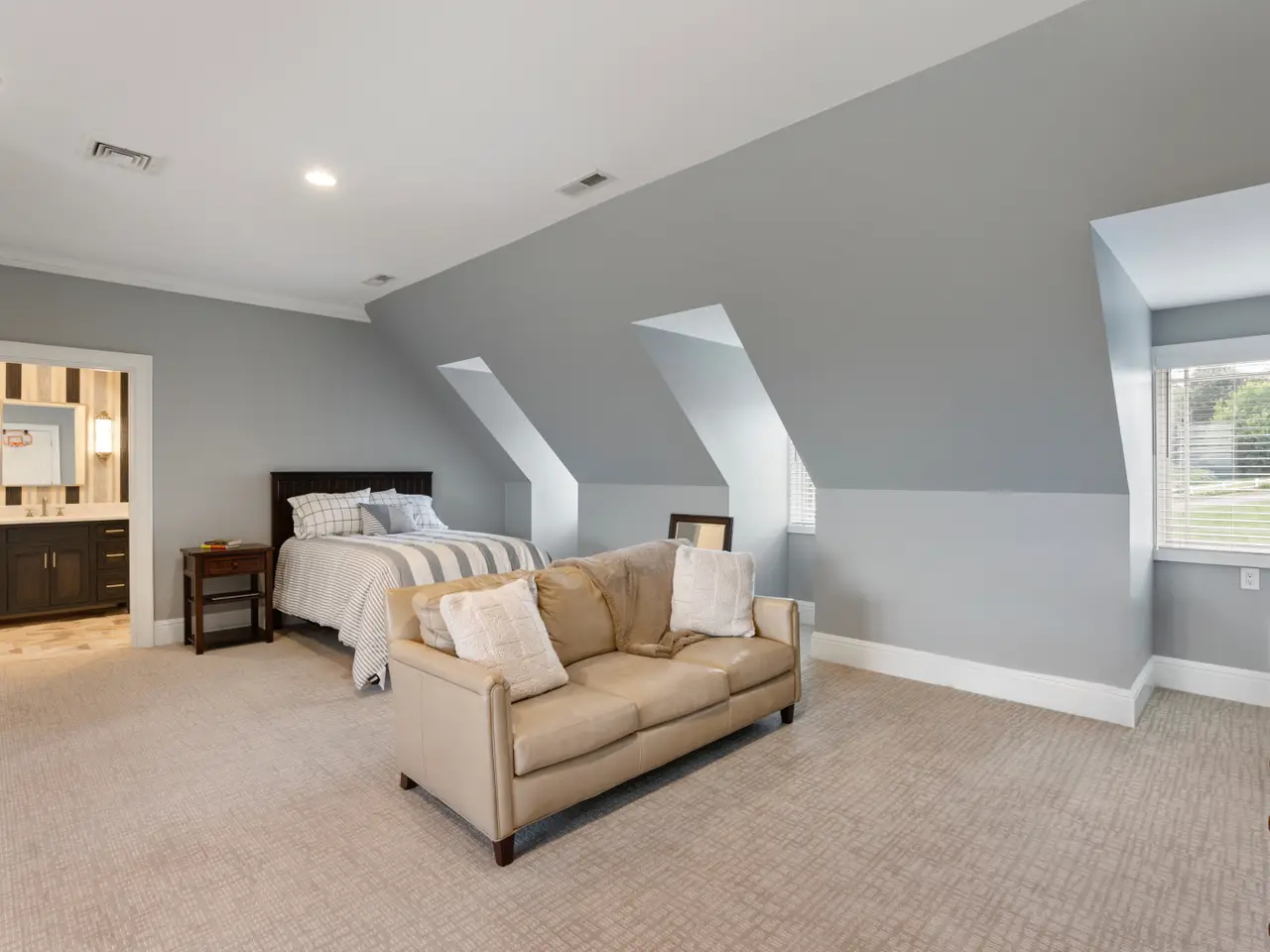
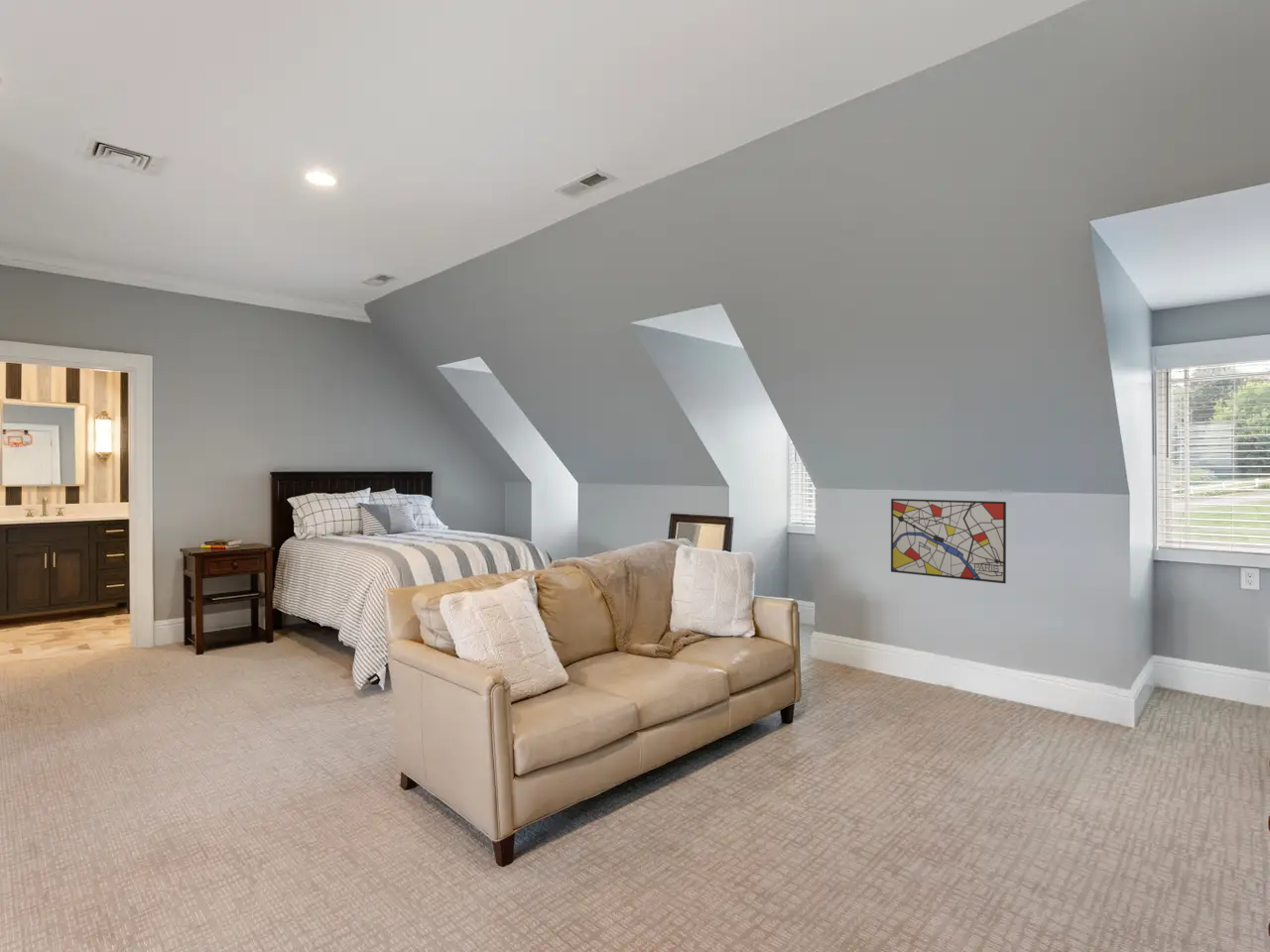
+ wall art [890,498,1007,584]
